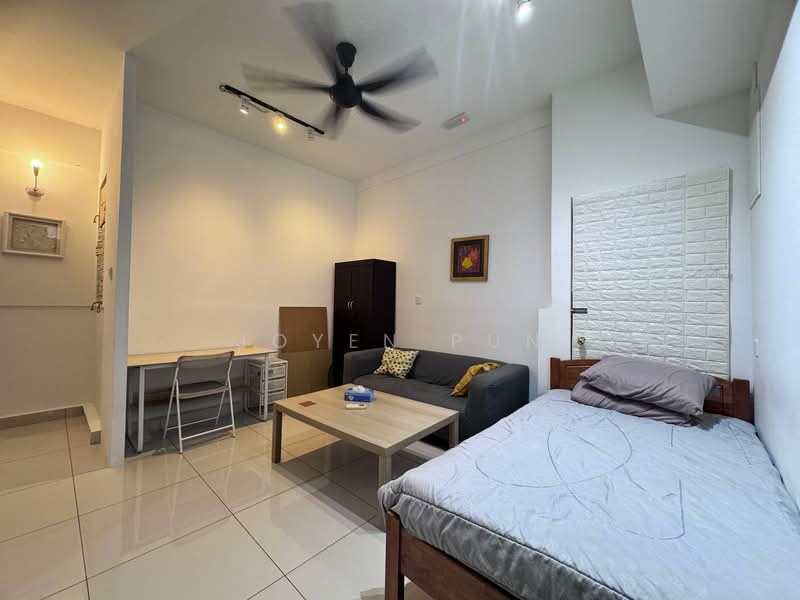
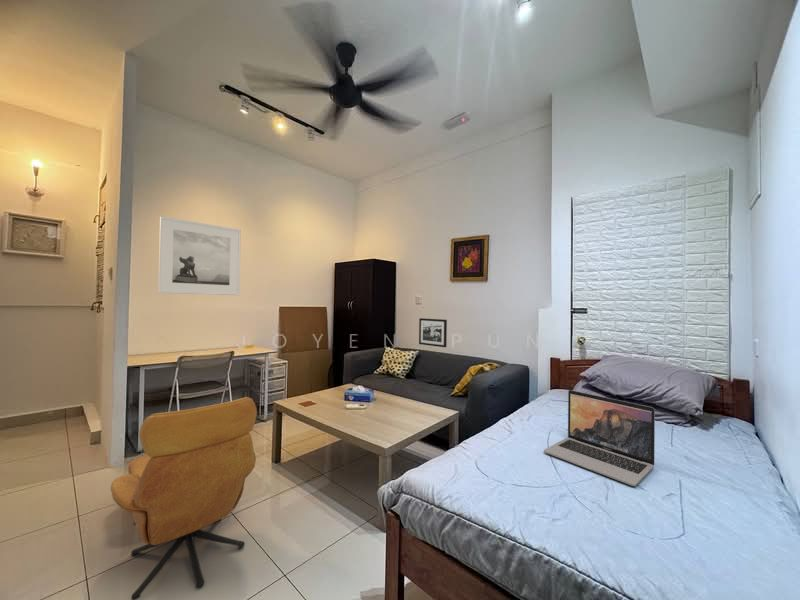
+ picture frame [418,317,448,348]
+ armchair [110,396,258,600]
+ laptop [543,389,656,487]
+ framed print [157,215,242,296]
